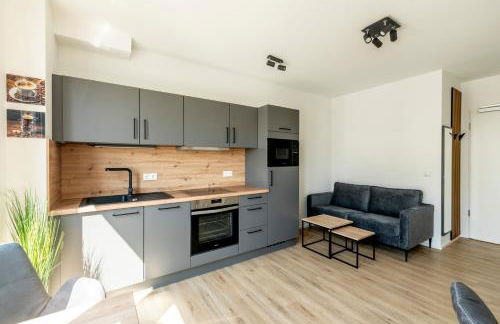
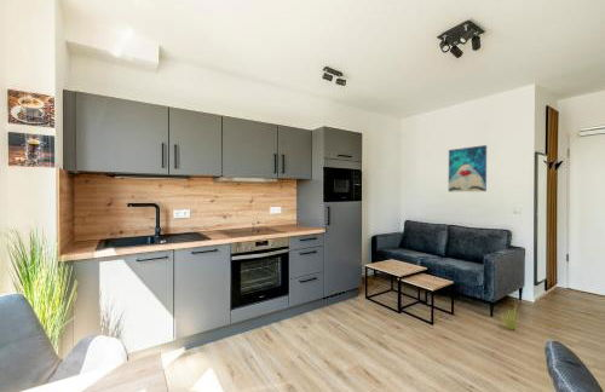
+ wall art [448,144,488,192]
+ decorative plant [499,302,520,332]
